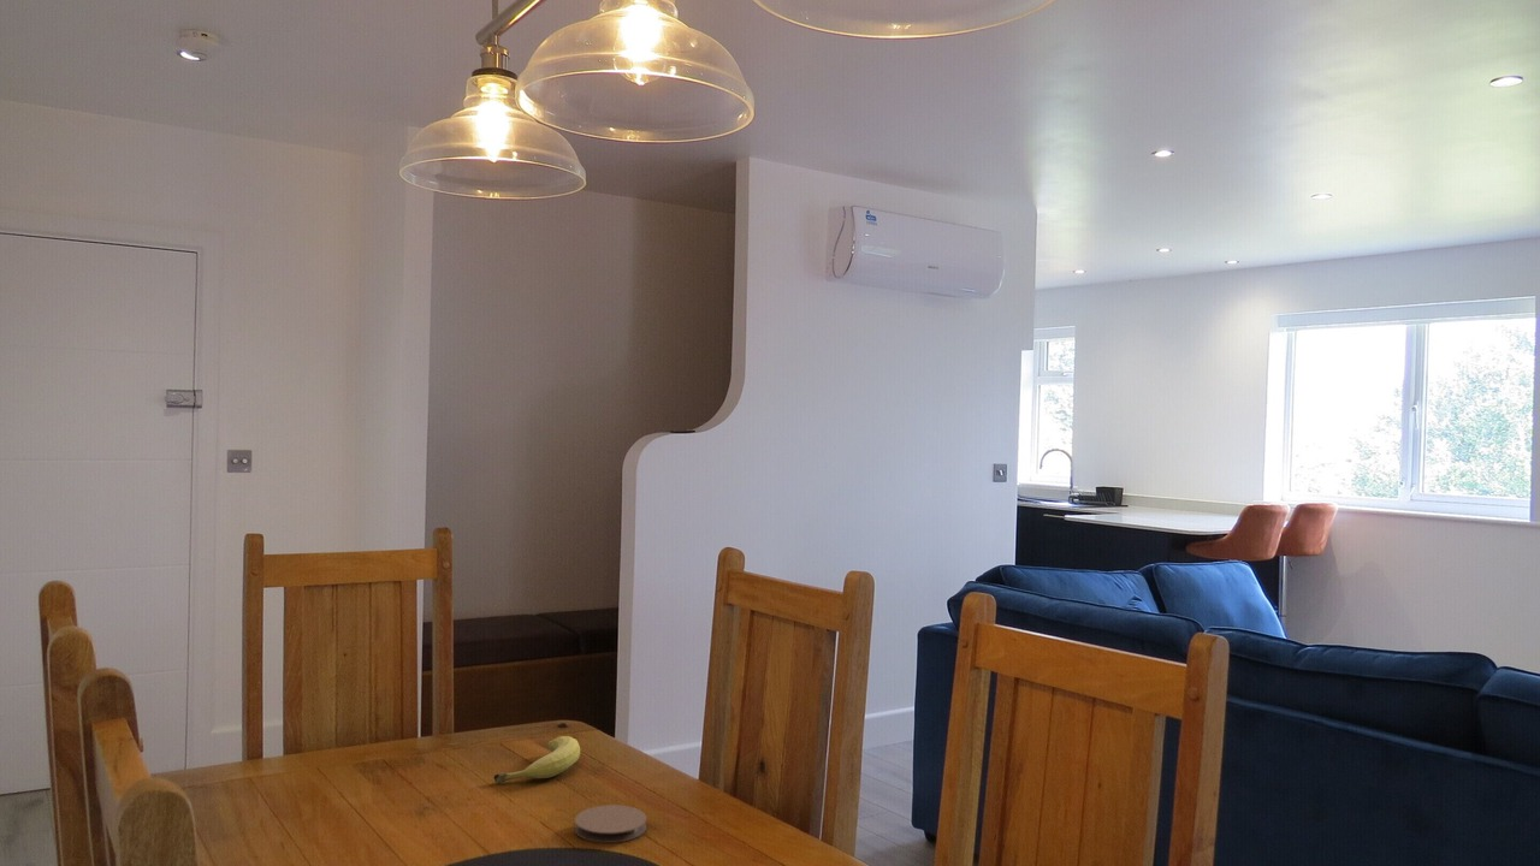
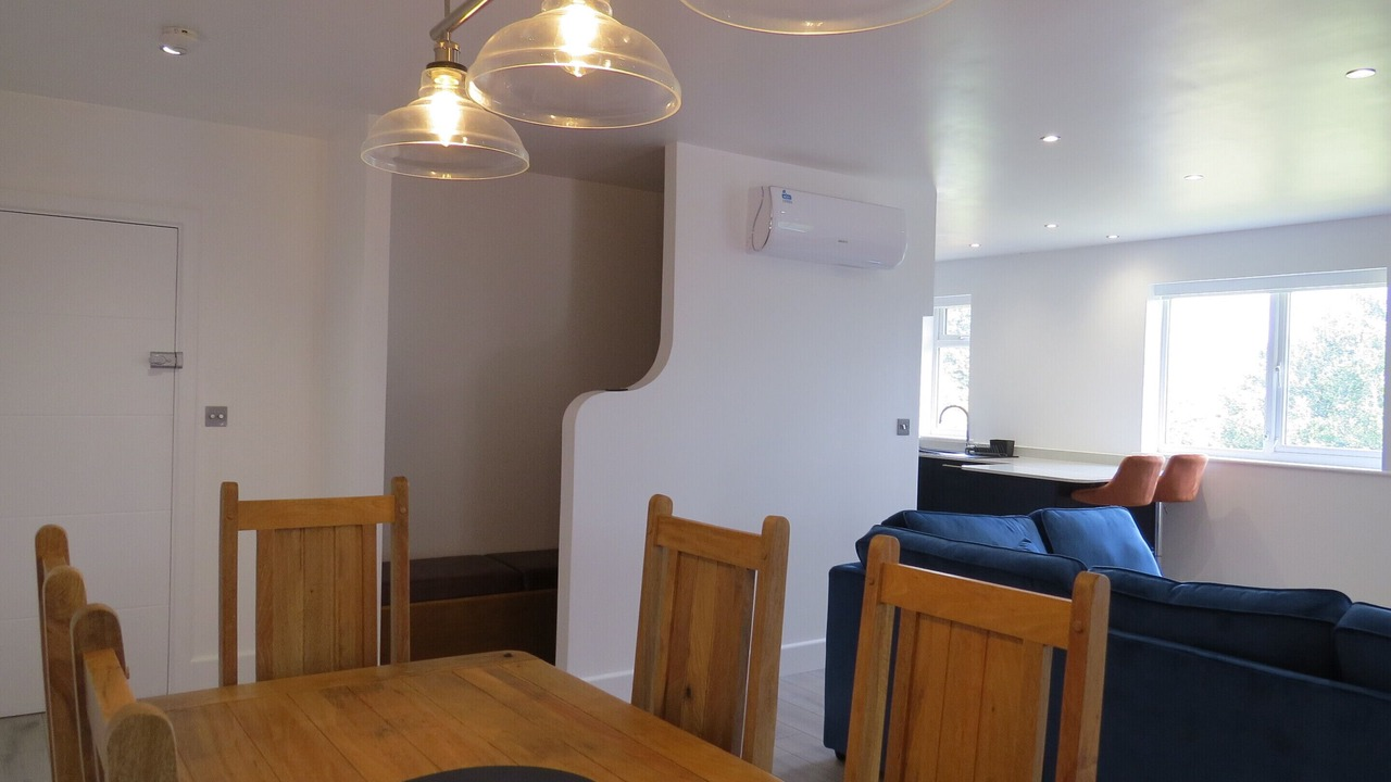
- coaster [574,803,647,844]
- fruit [493,735,581,784]
